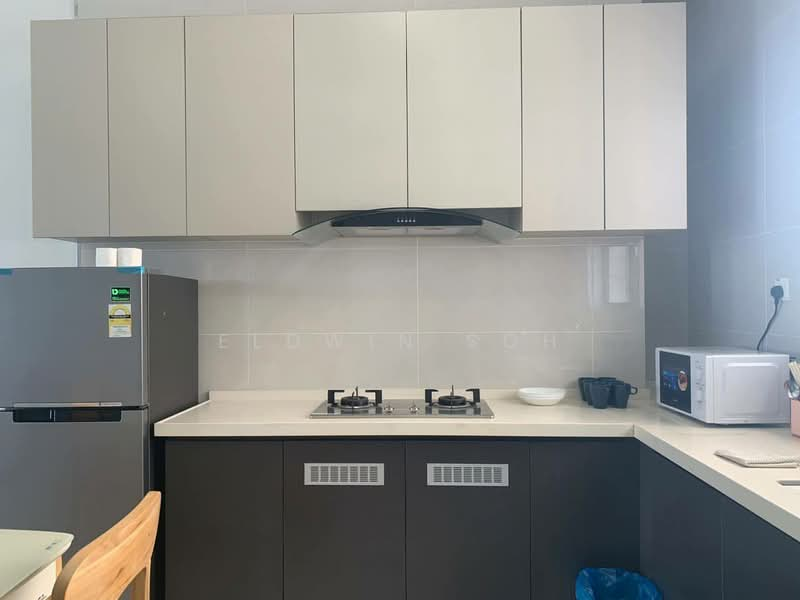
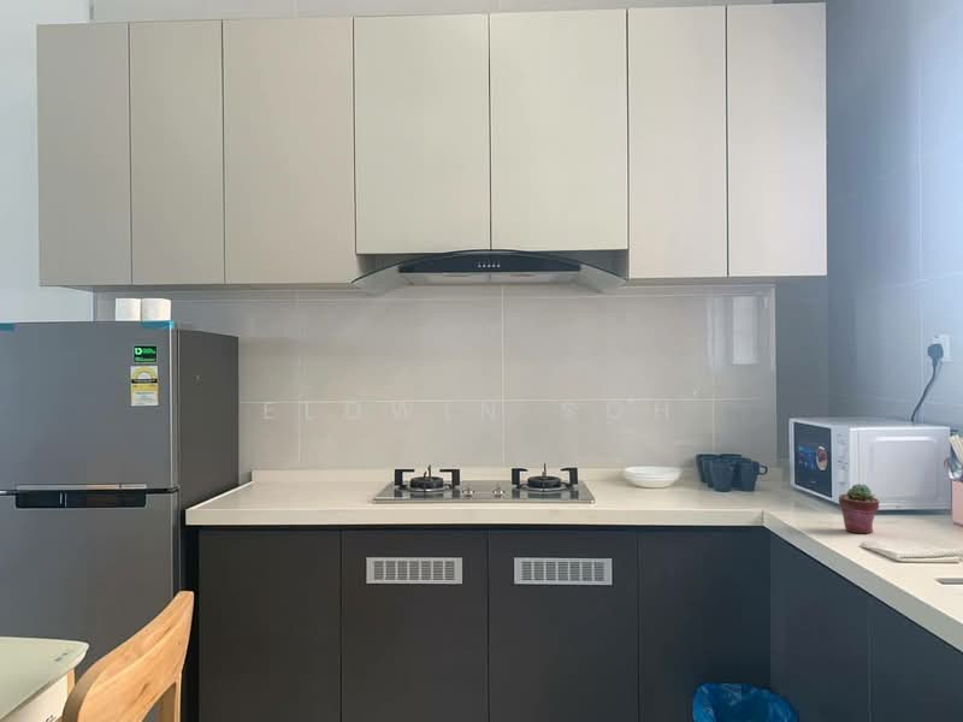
+ potted succulent [838,483,880,534]
